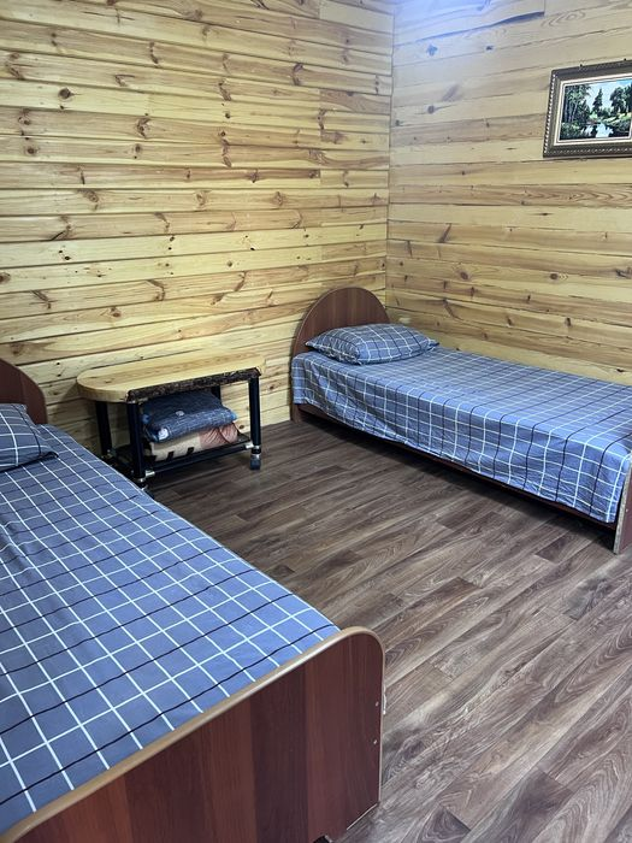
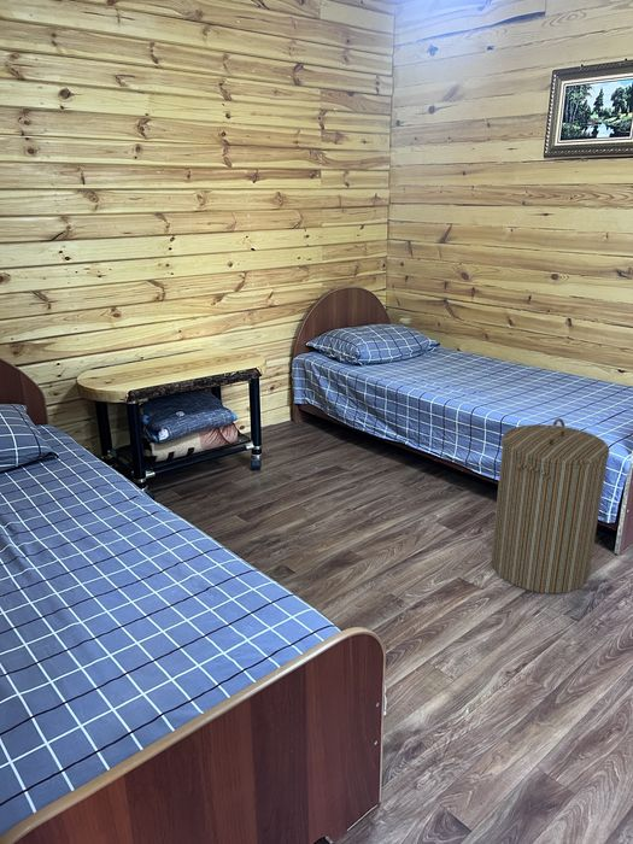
+ laundry hamper [490,417,611,594]
